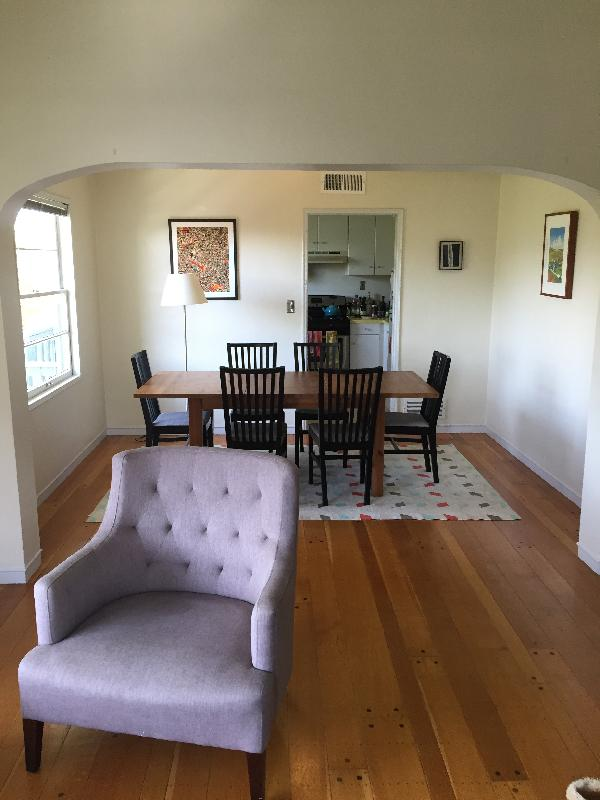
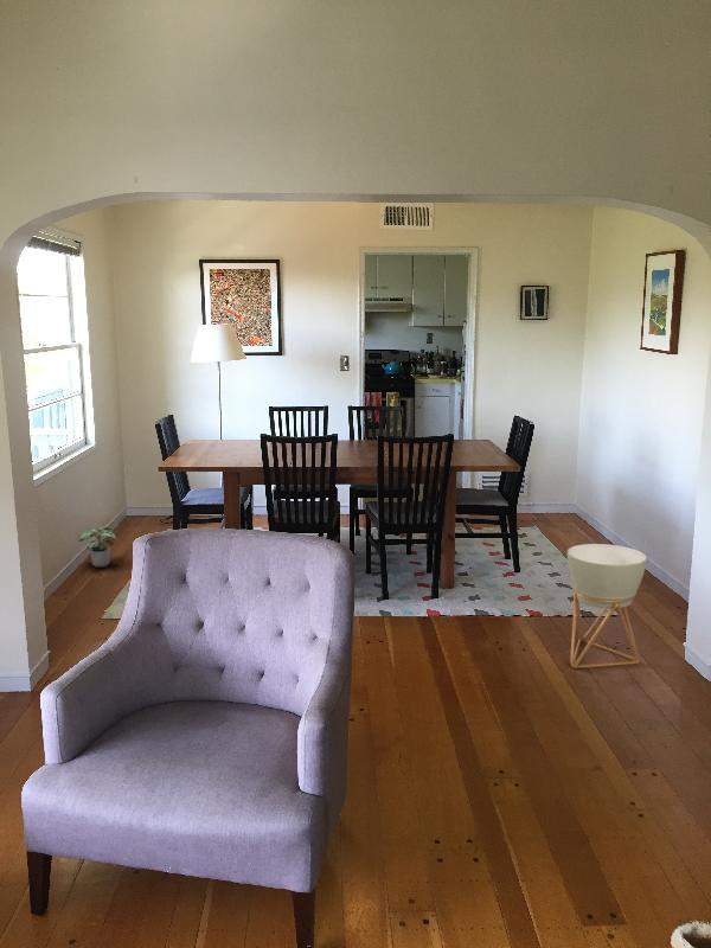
+ planter [565,543,648,670]
+ potted plant [77,525,117,569]
